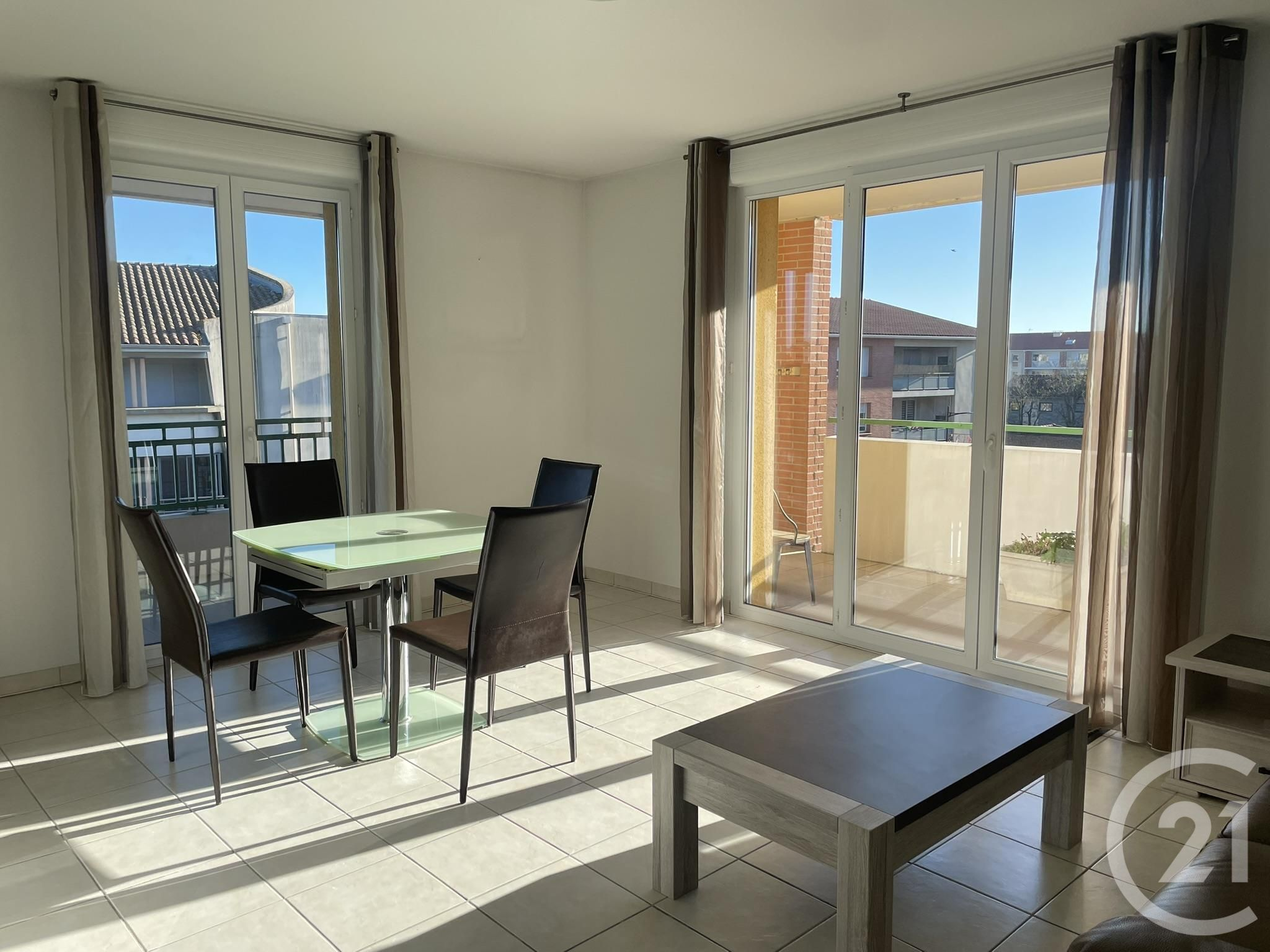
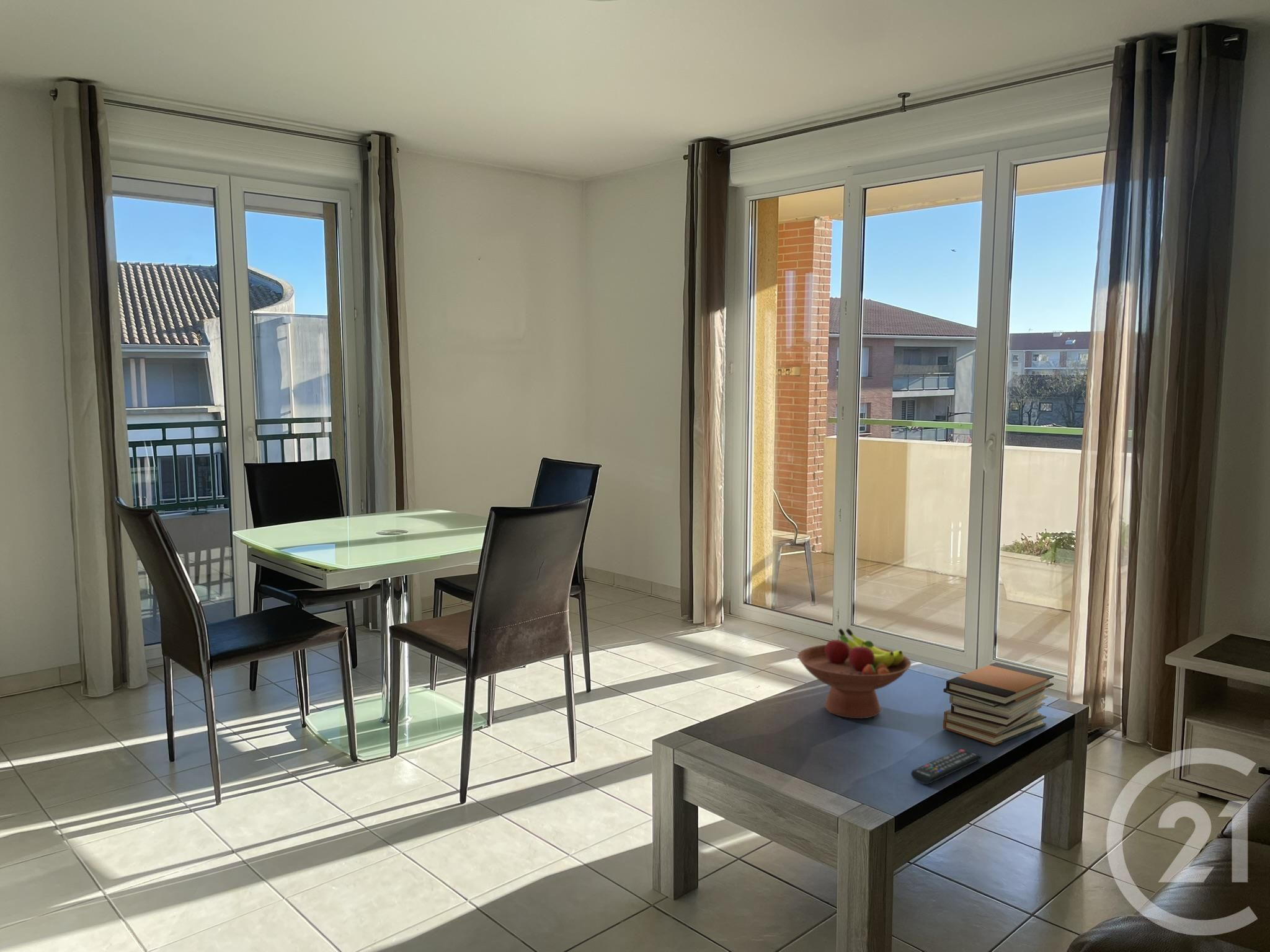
+ remote control [910,748,983,785]
+ book stack [943,662,1055,746]
+ fruit bowl [797,628,912,719]
